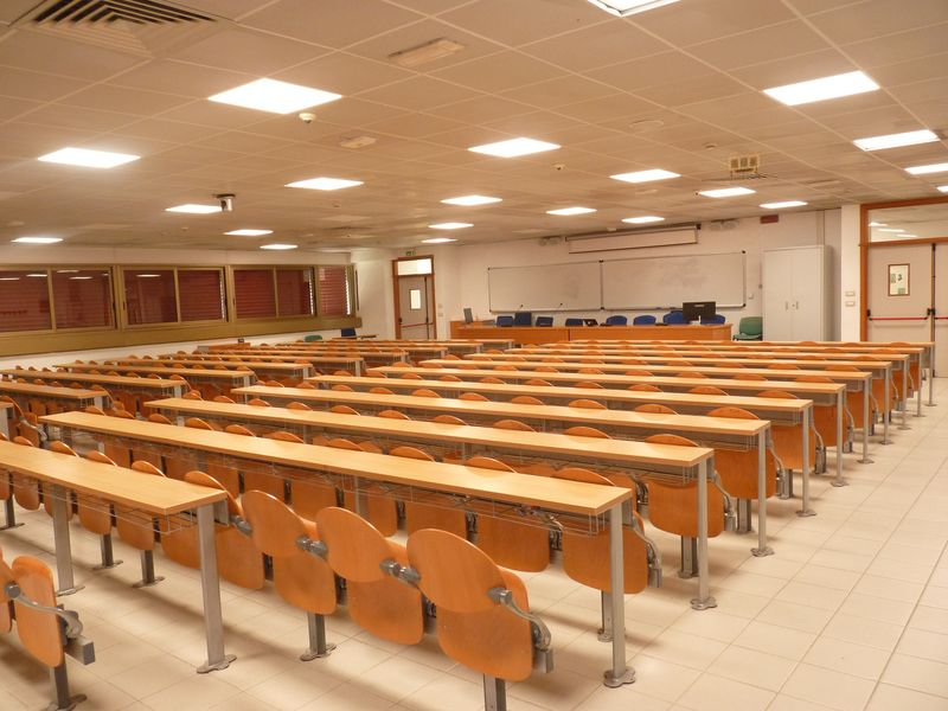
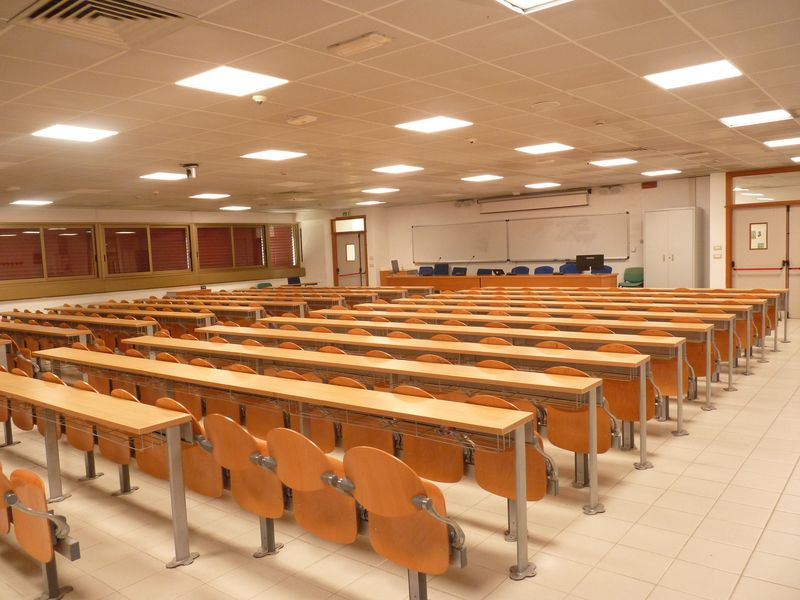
- projector [728,153,761,185]
